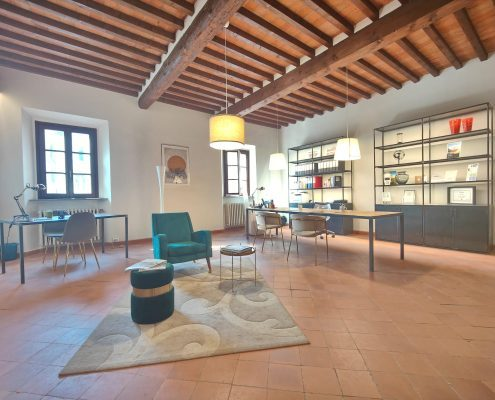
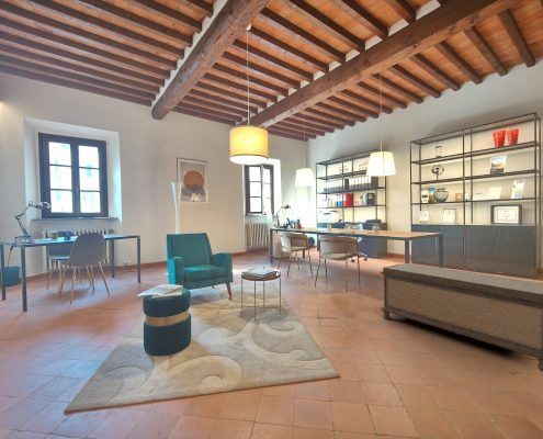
+ bench [380,262,543,373]
